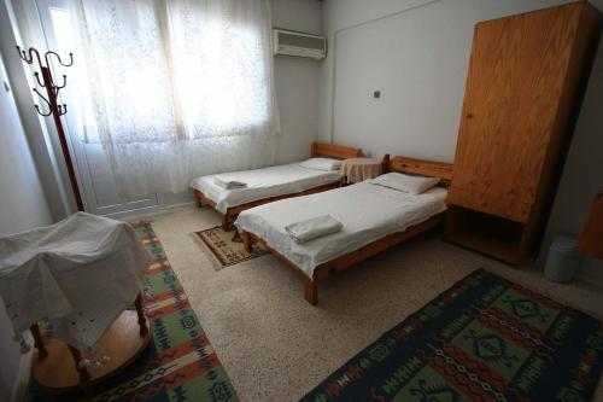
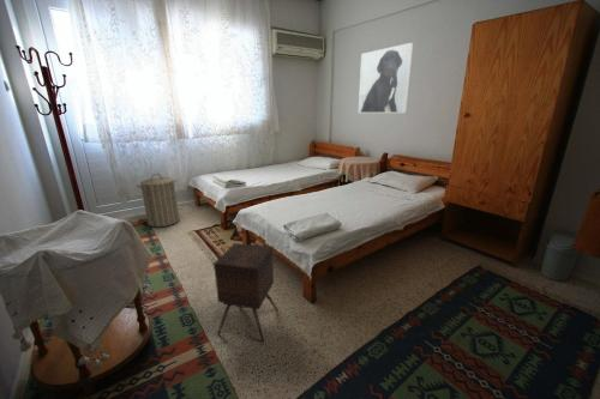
+ laundry hamper [136,173,181,228]
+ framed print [358,42,414,114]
+ side table [212,242,278,343]
